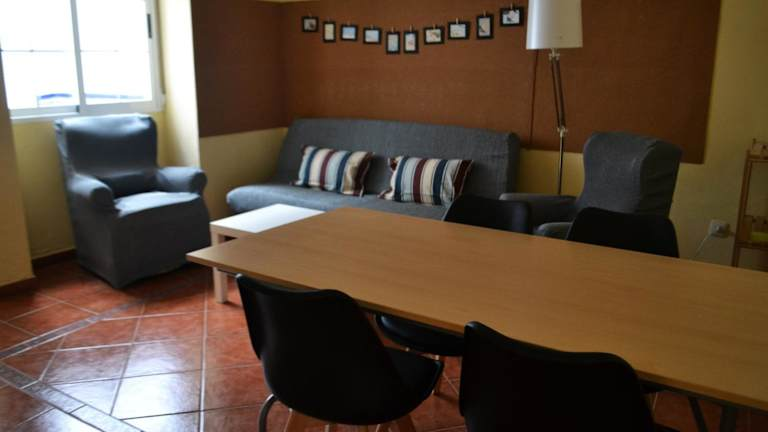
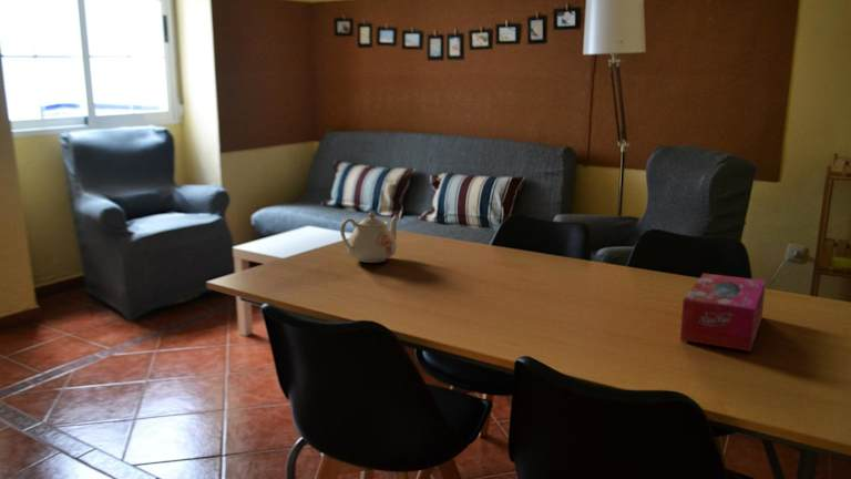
+ tissue box [679,273,767,353]
+ teapot [339,210,401,264]
